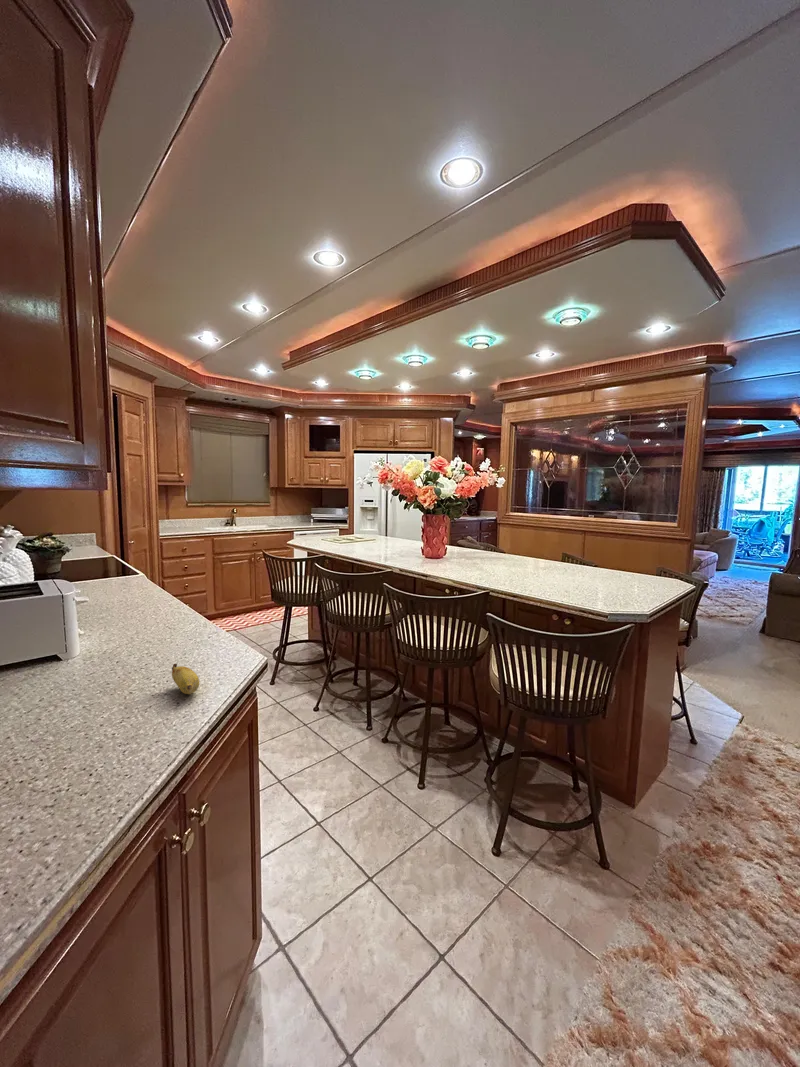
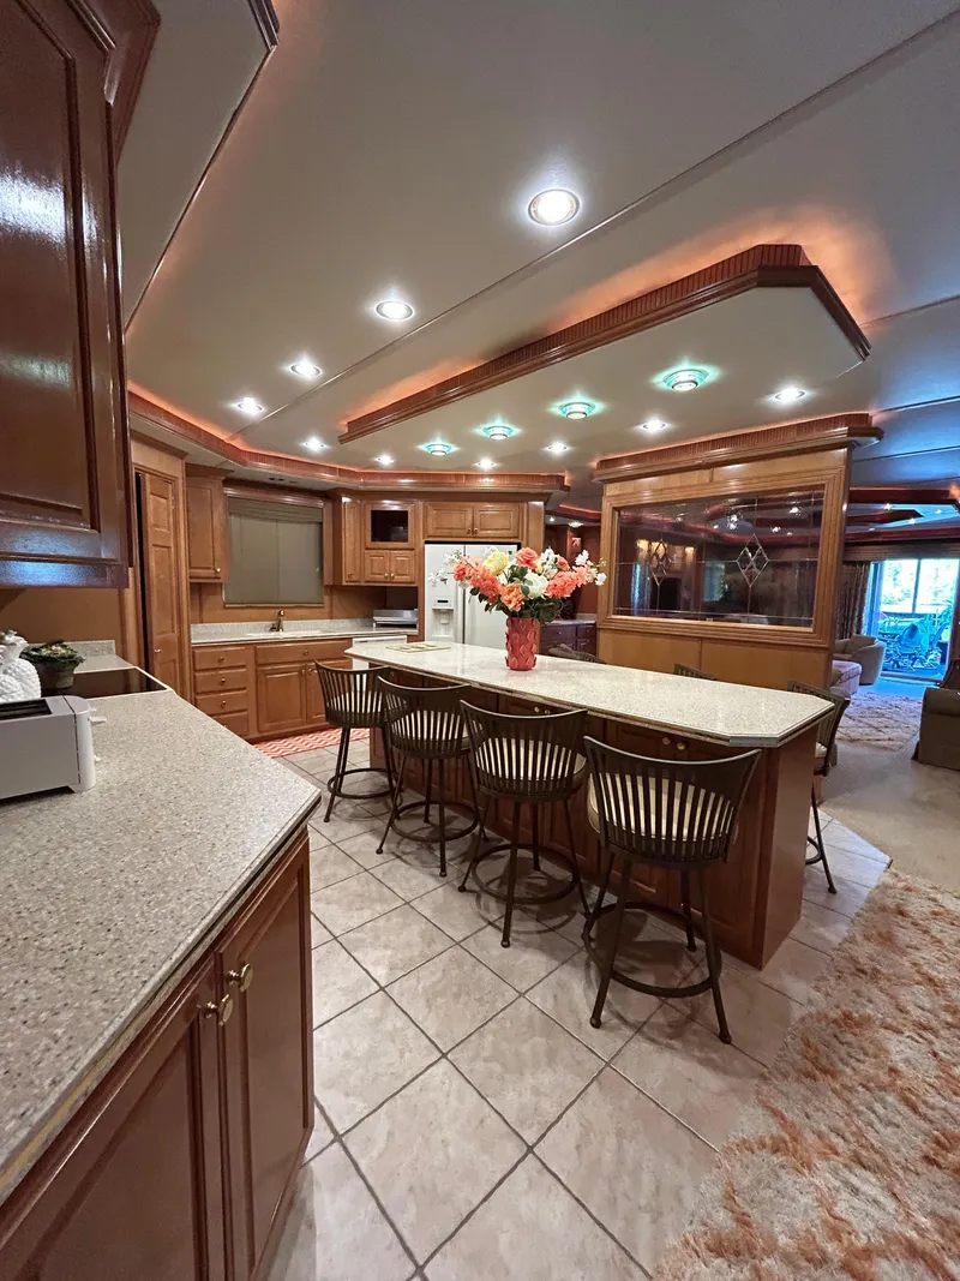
- banana [171,663,200,695]
